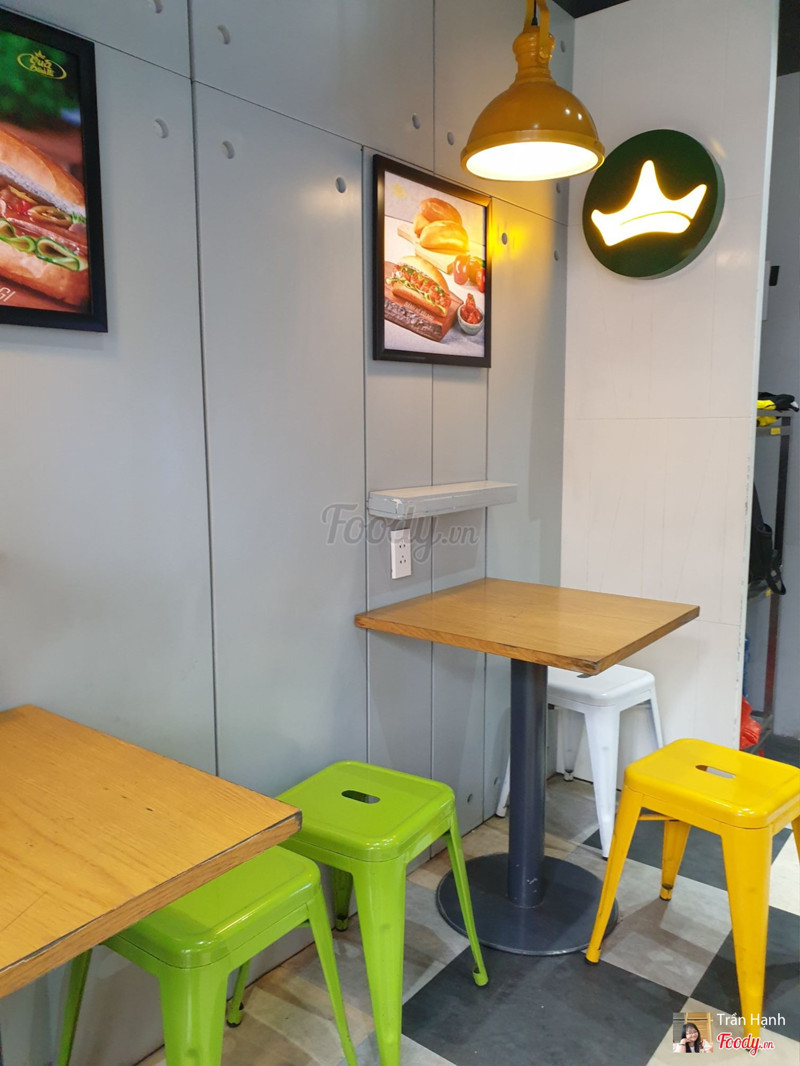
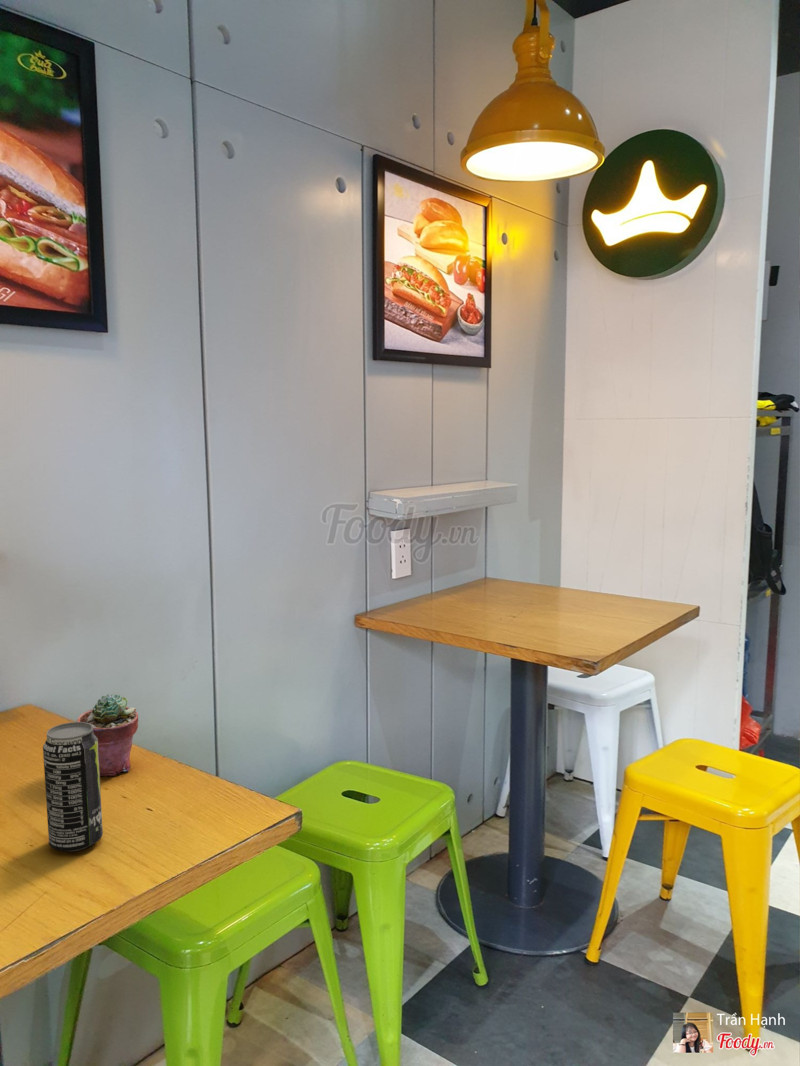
+ potted succulent [76,693,139,777]
+ beverage can [42,721,104,852]
